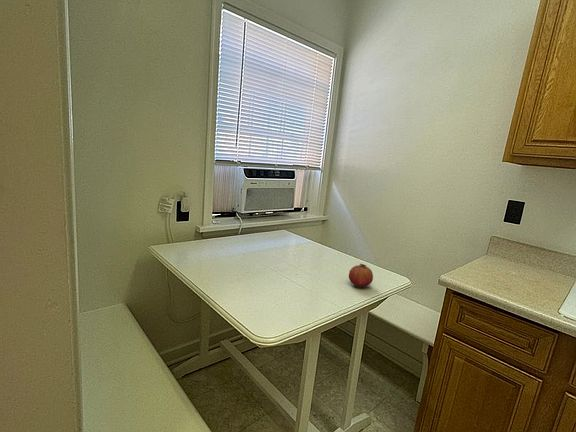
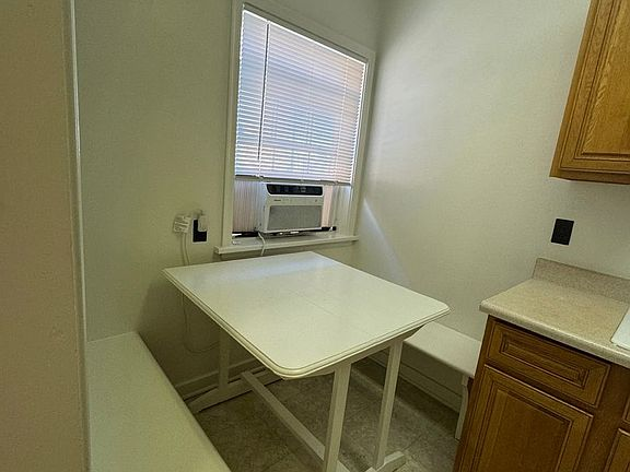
- fruit [348,263,374,287]
